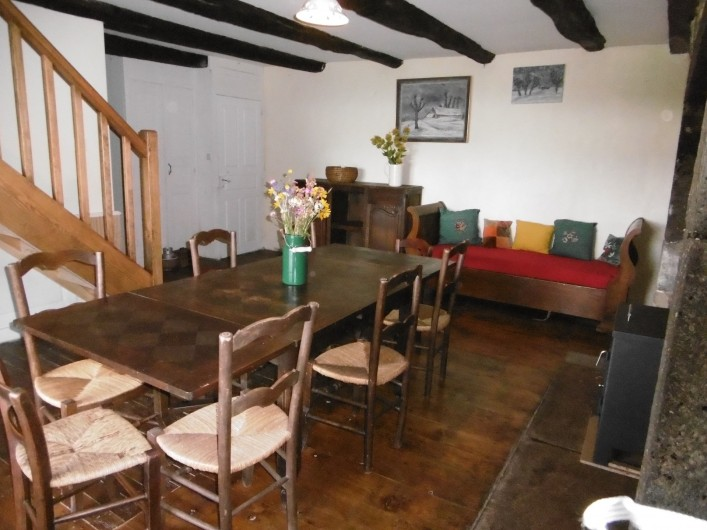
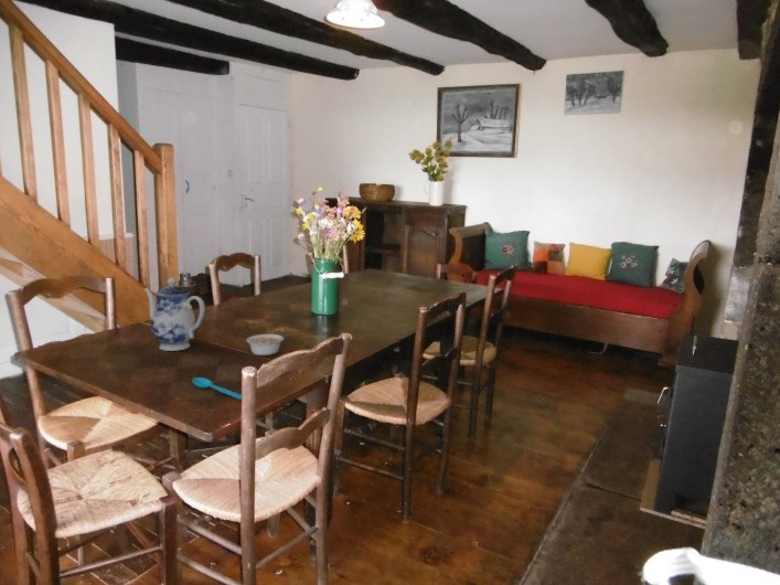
+ teapot [142,276,206,352]
+ legume [245,332,292,357]
+ spoon [191,376,243,401]
